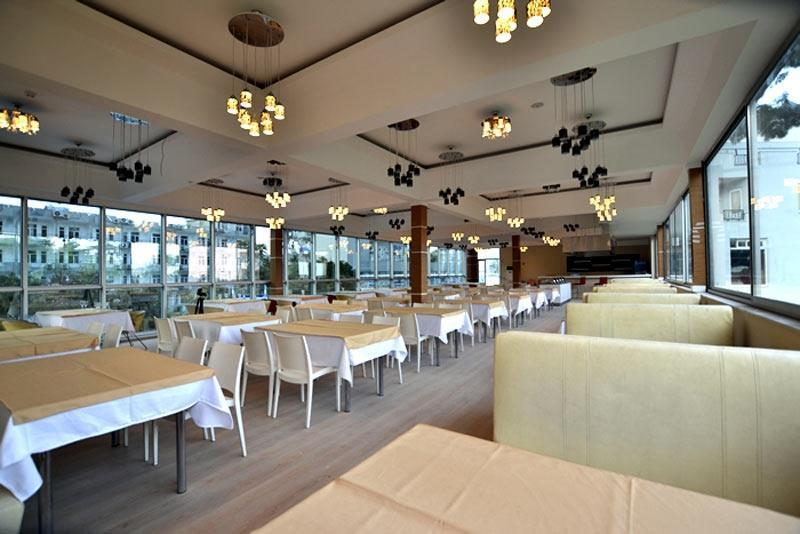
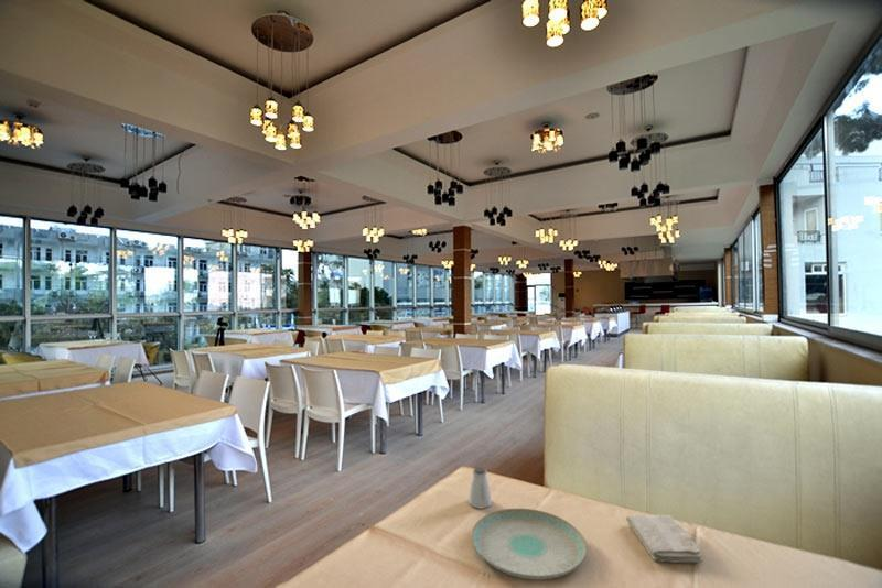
+ saltshaker [467,466,493,509]
+ washcloth [625,514,704,564]
+ plate [470,508,588,581]
